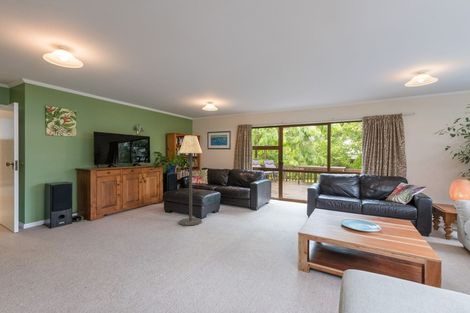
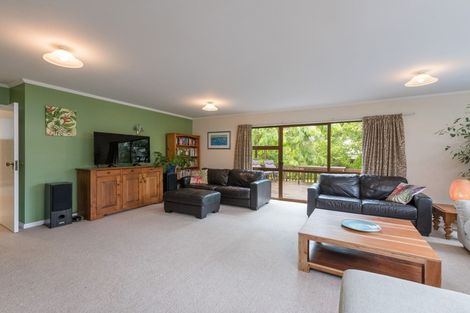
- floor lamp [178,134,203,227]
